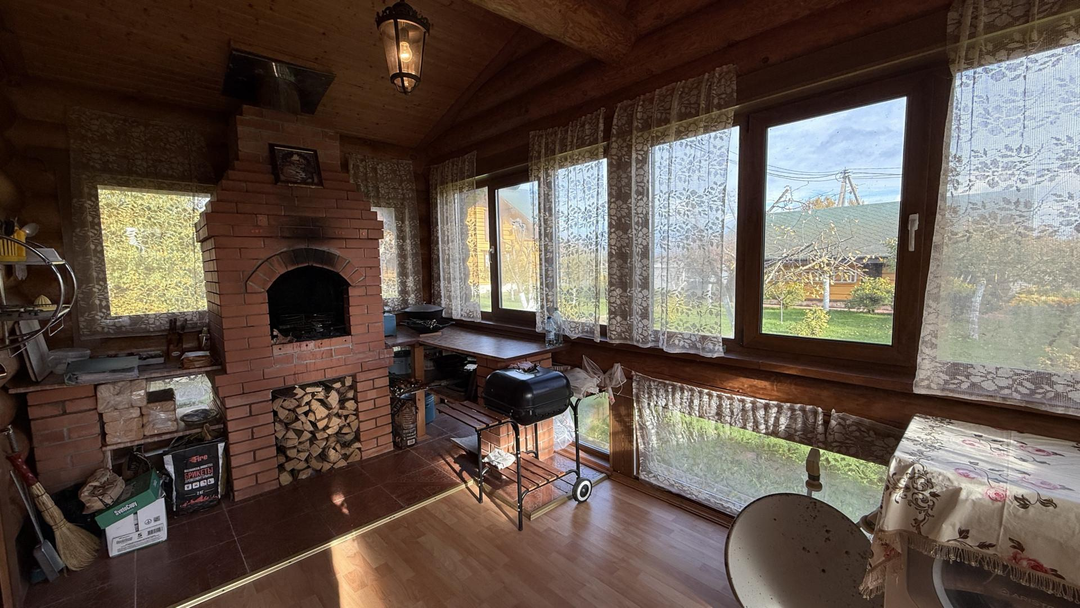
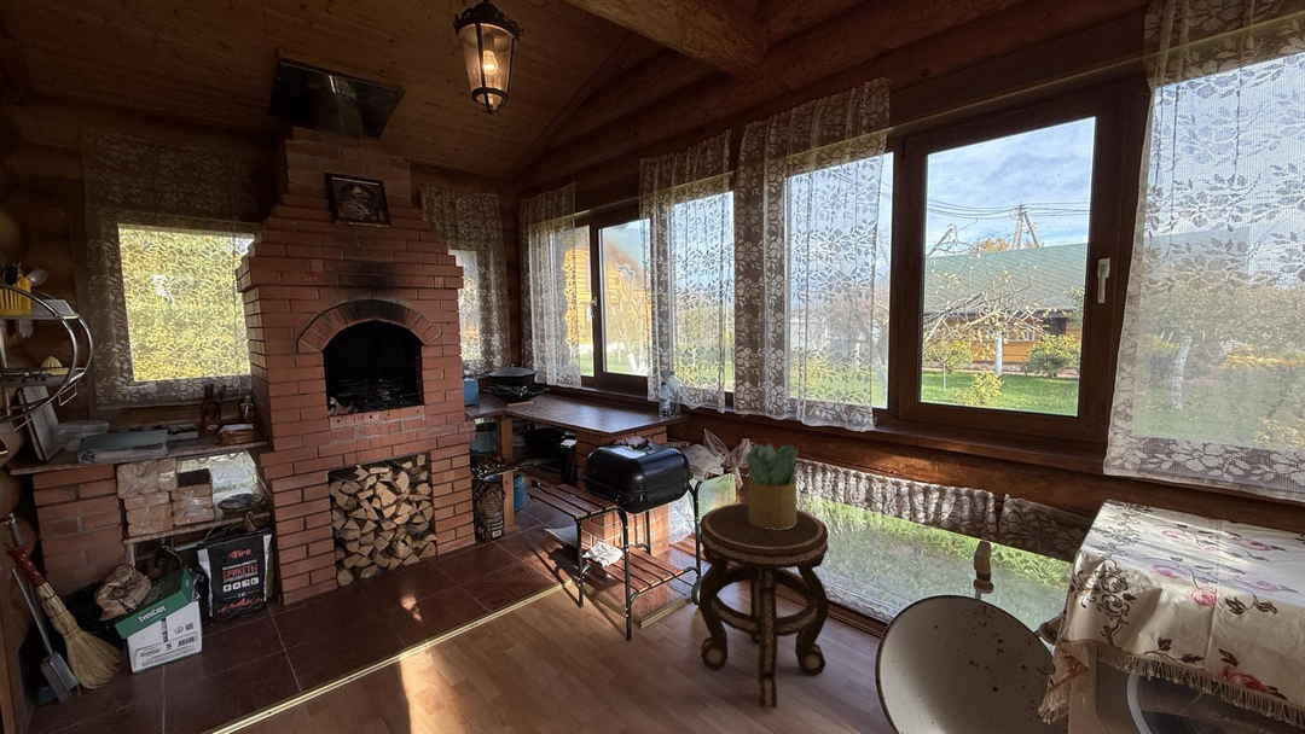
+ side table [697,502,830,710]
+ potted plant [741,442,799,530]
